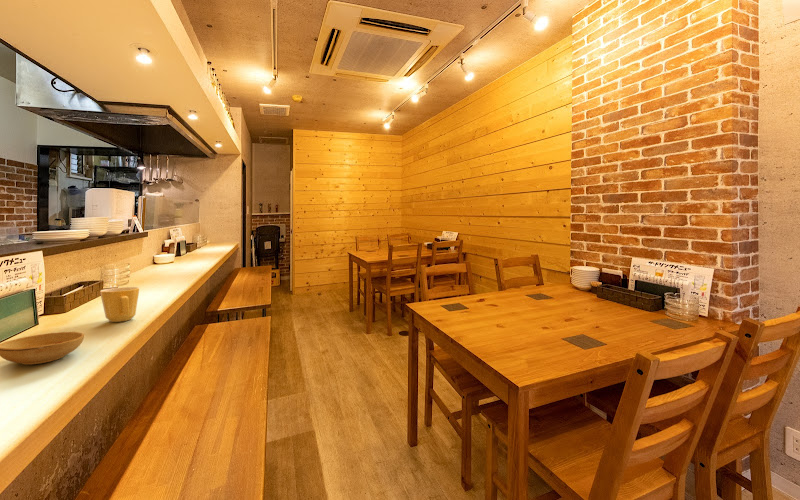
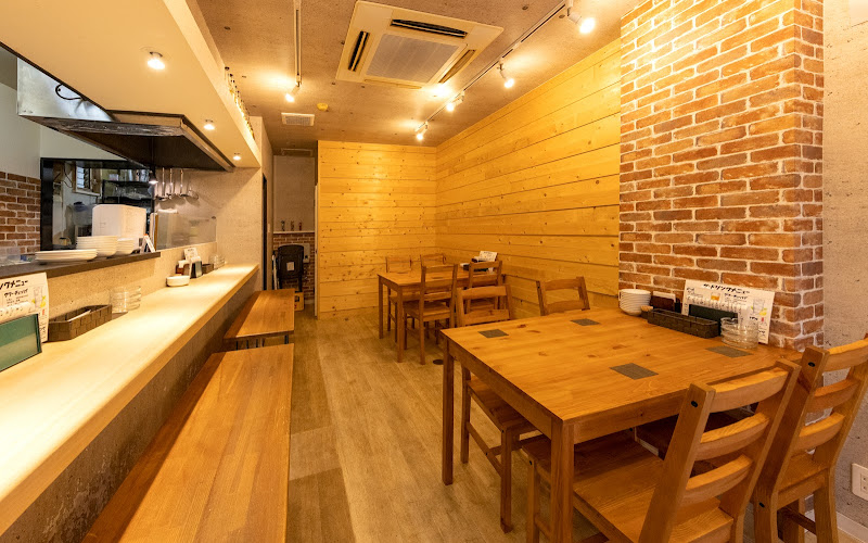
- mug [99,286,140,323]
- bowl [0,331,85,365]
